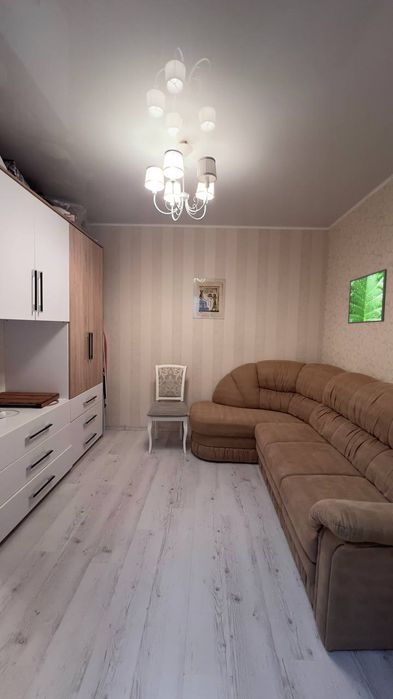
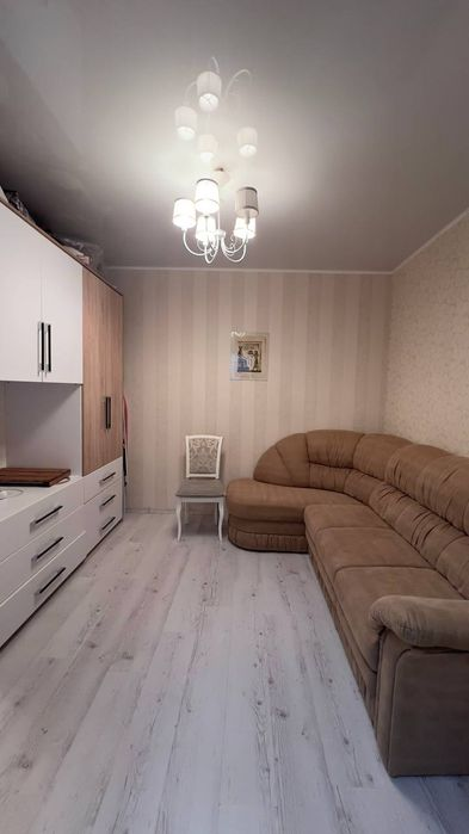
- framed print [347,268,388,325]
